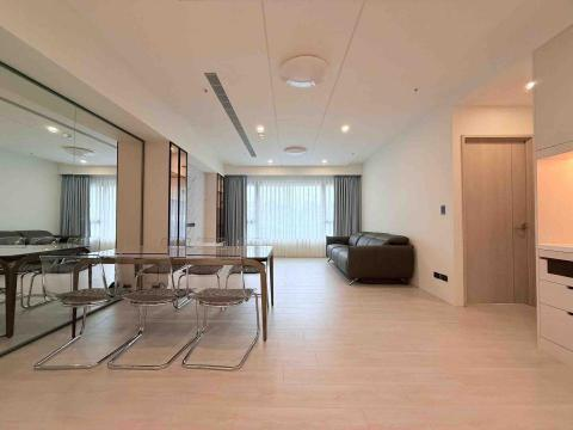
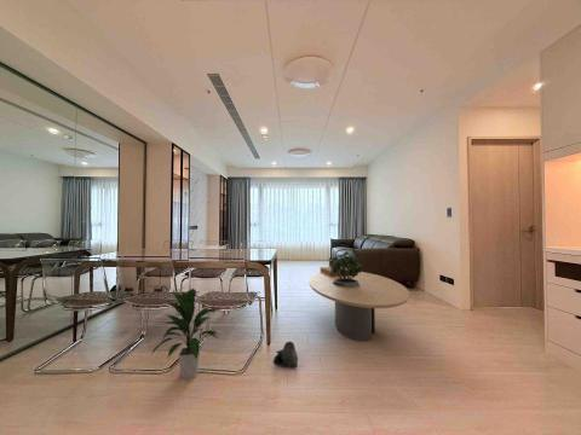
+ coffee table [307,271,410,343]
+ sneaker [272,341,299,369]
+ decorative urn [320,255,349,277]
+ indoor plant [150,288,222,379]
+ potted plant [332,250,363,288]
